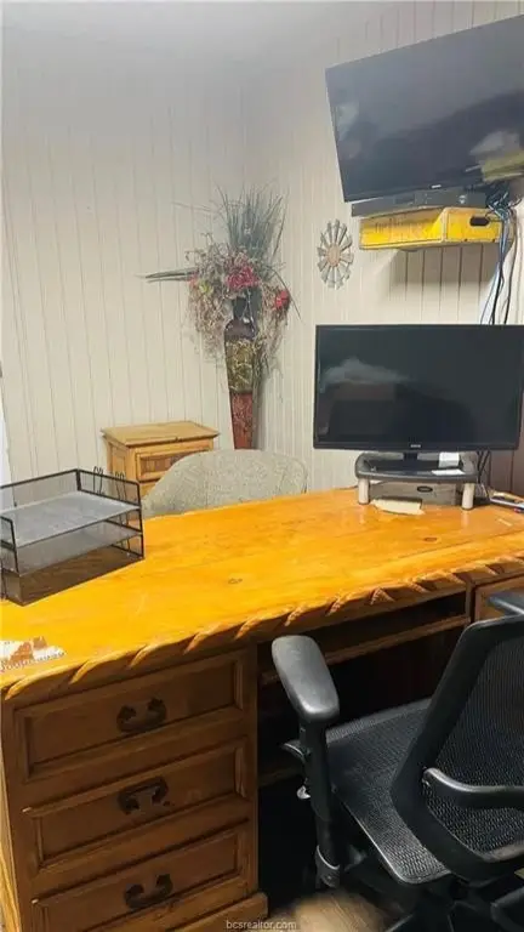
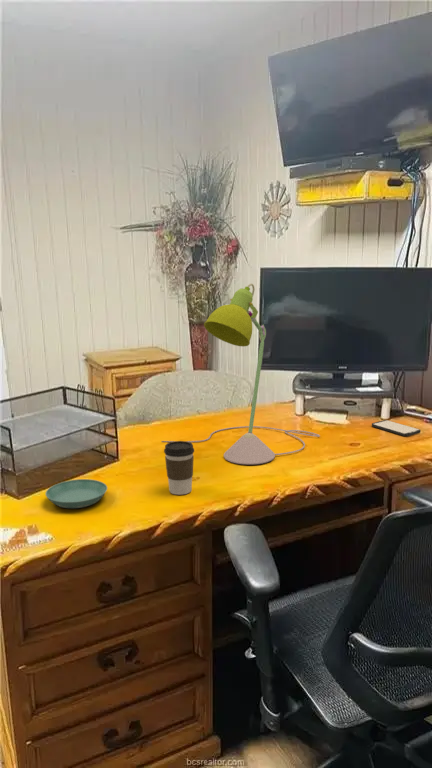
+ coffee cup [163,440,195,496]
+ desk lamp [161,282,321,466]
+ smartphone [371,419,421,437]
+ saucer [45,478,108,509]
